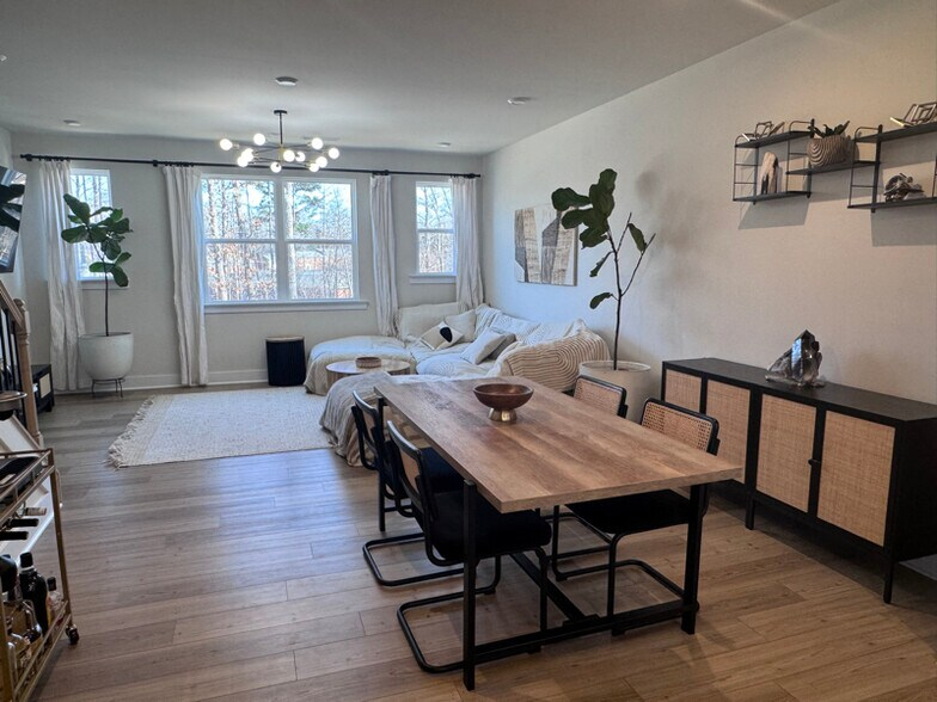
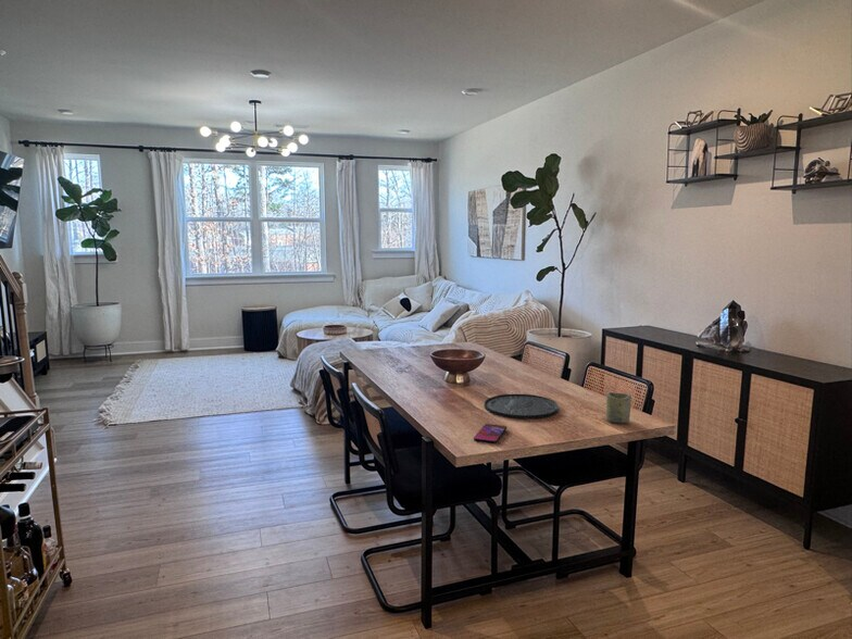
+ cup [605,391,632,424]
+ plate [484,393,560,419]
+ smartphone [473,423,508,444]
